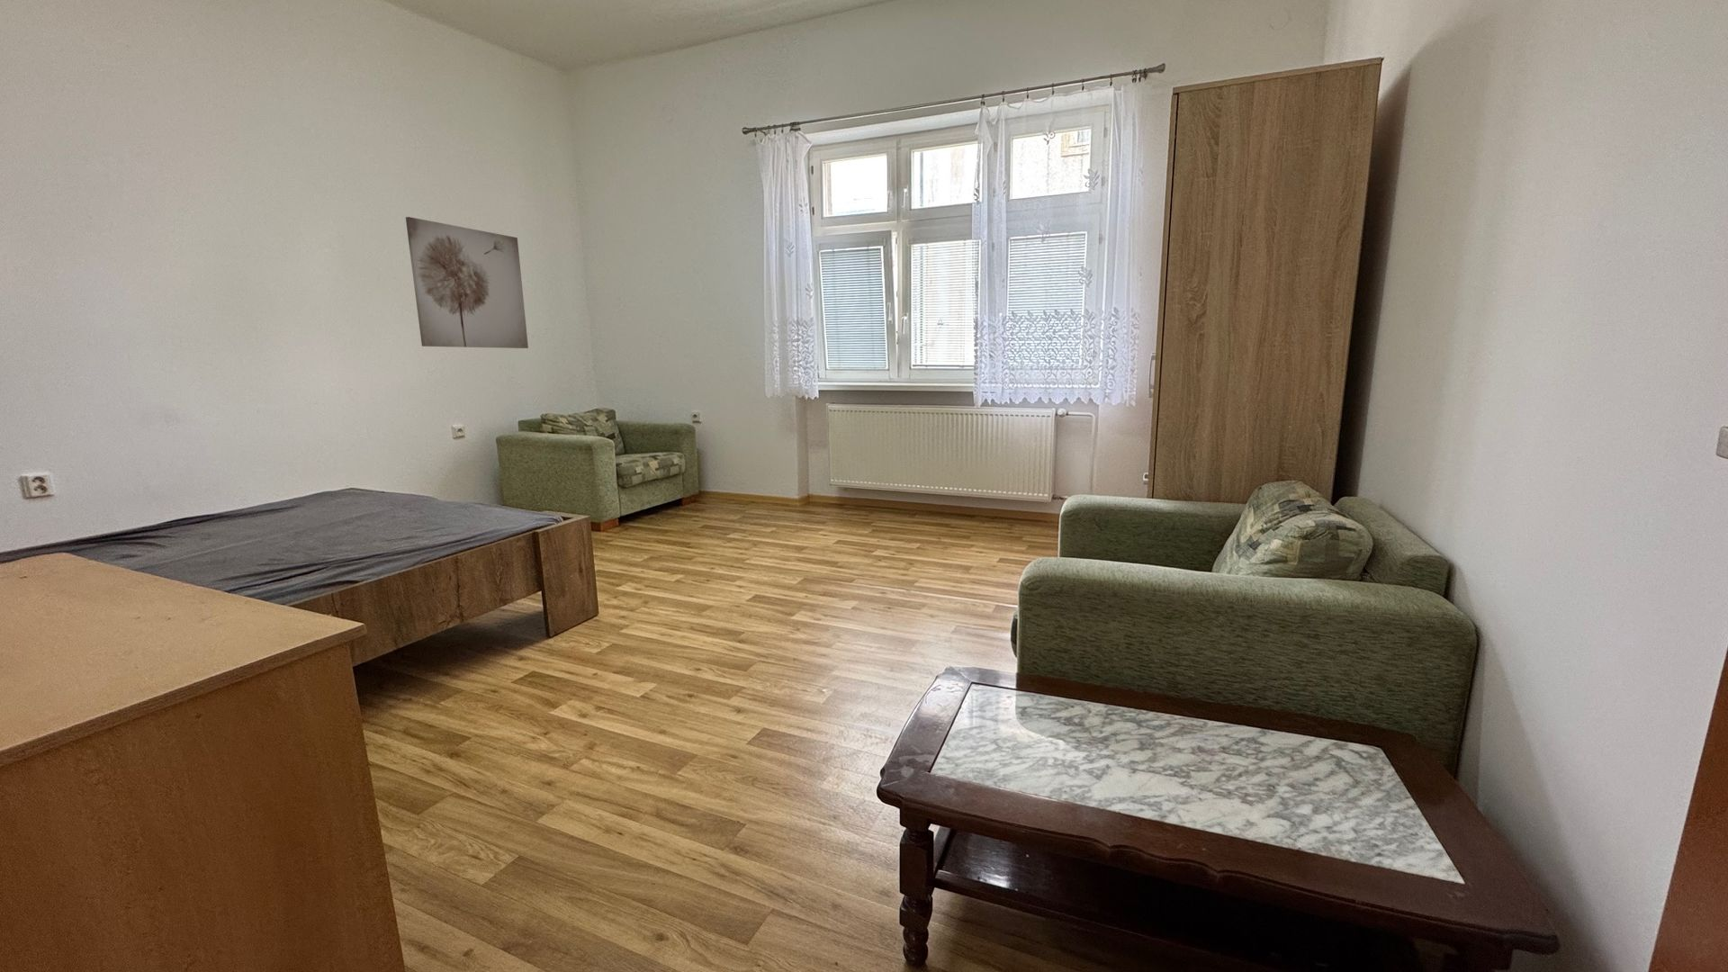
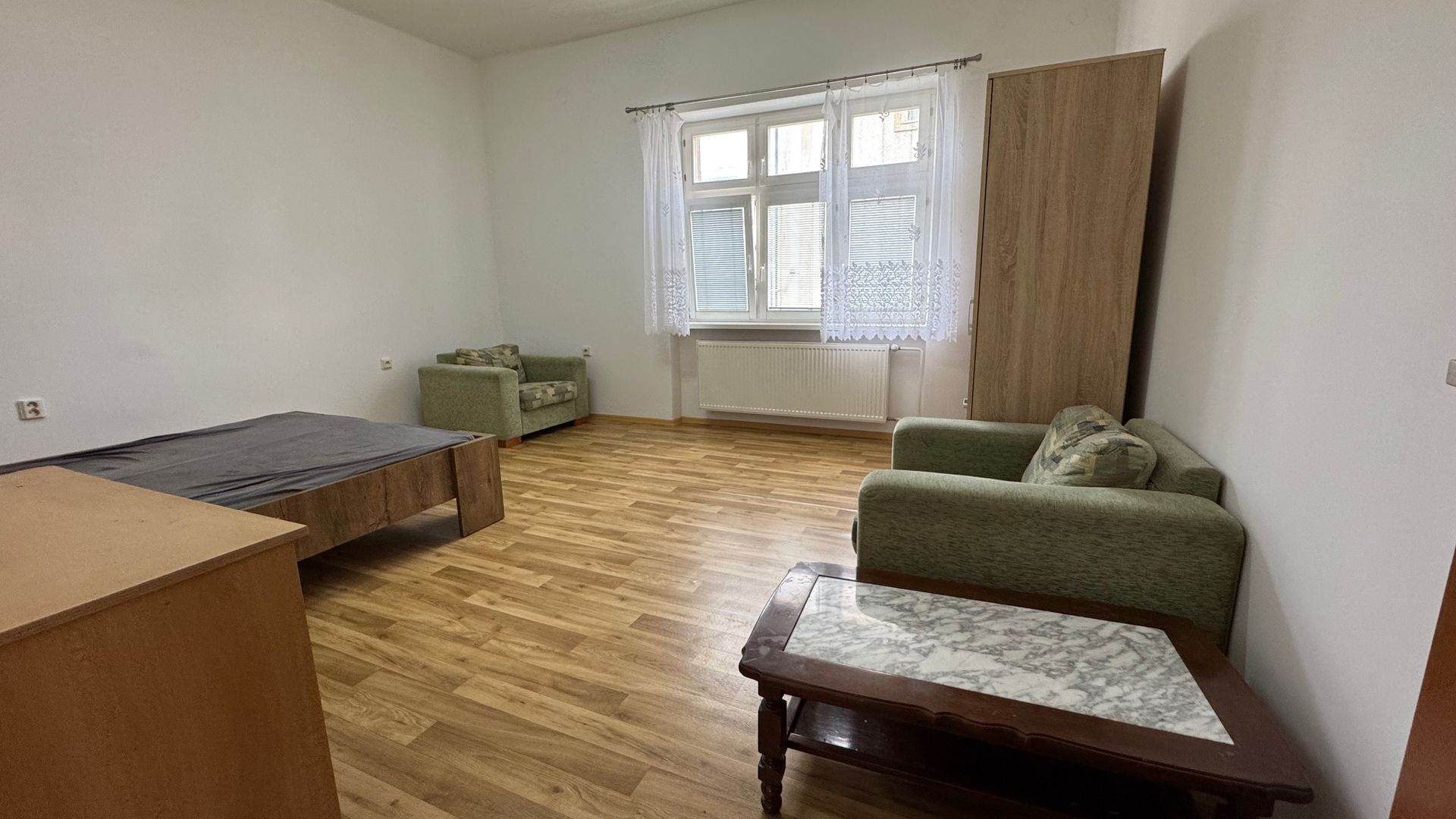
- wall art [405,216,529,349]
